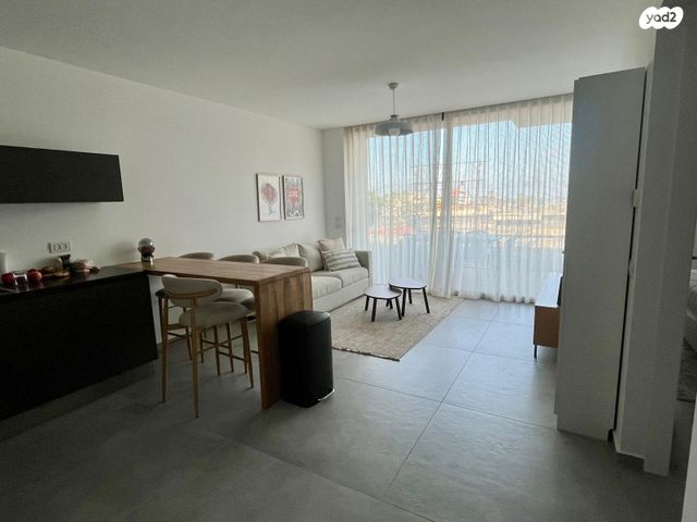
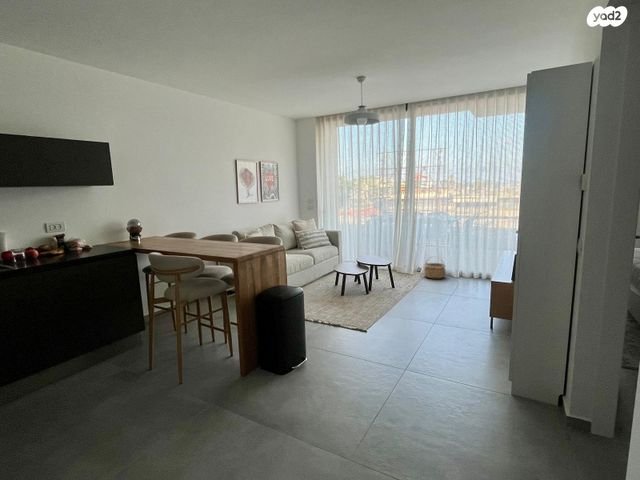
+ wicker basket [423,255,446,279]
